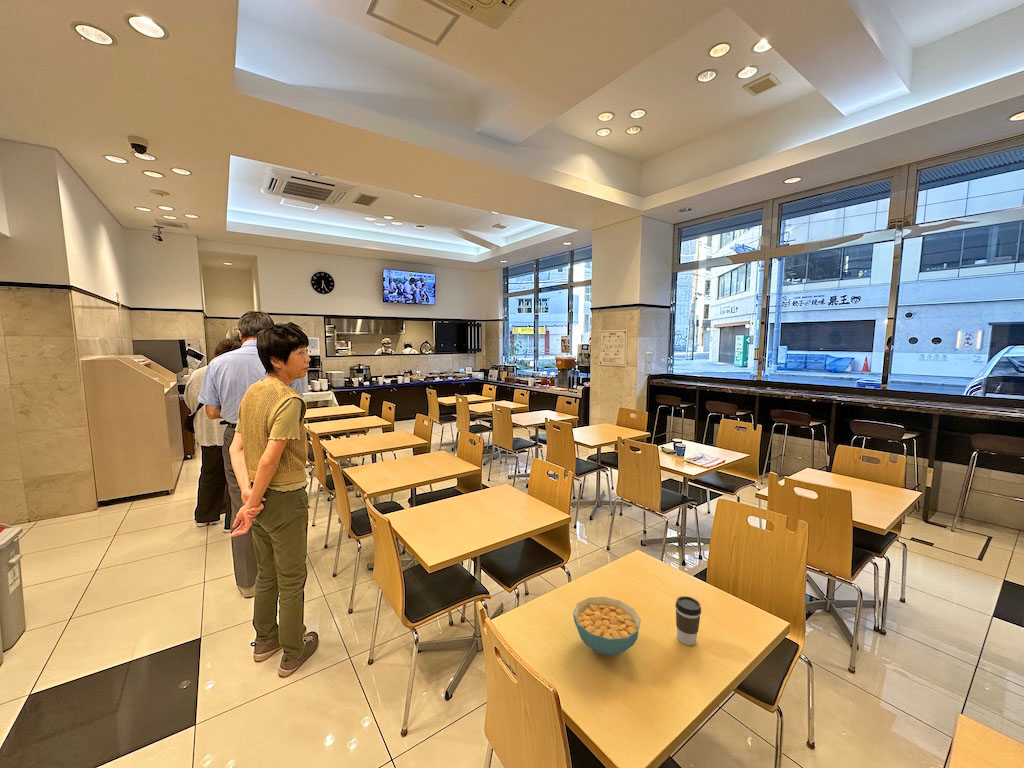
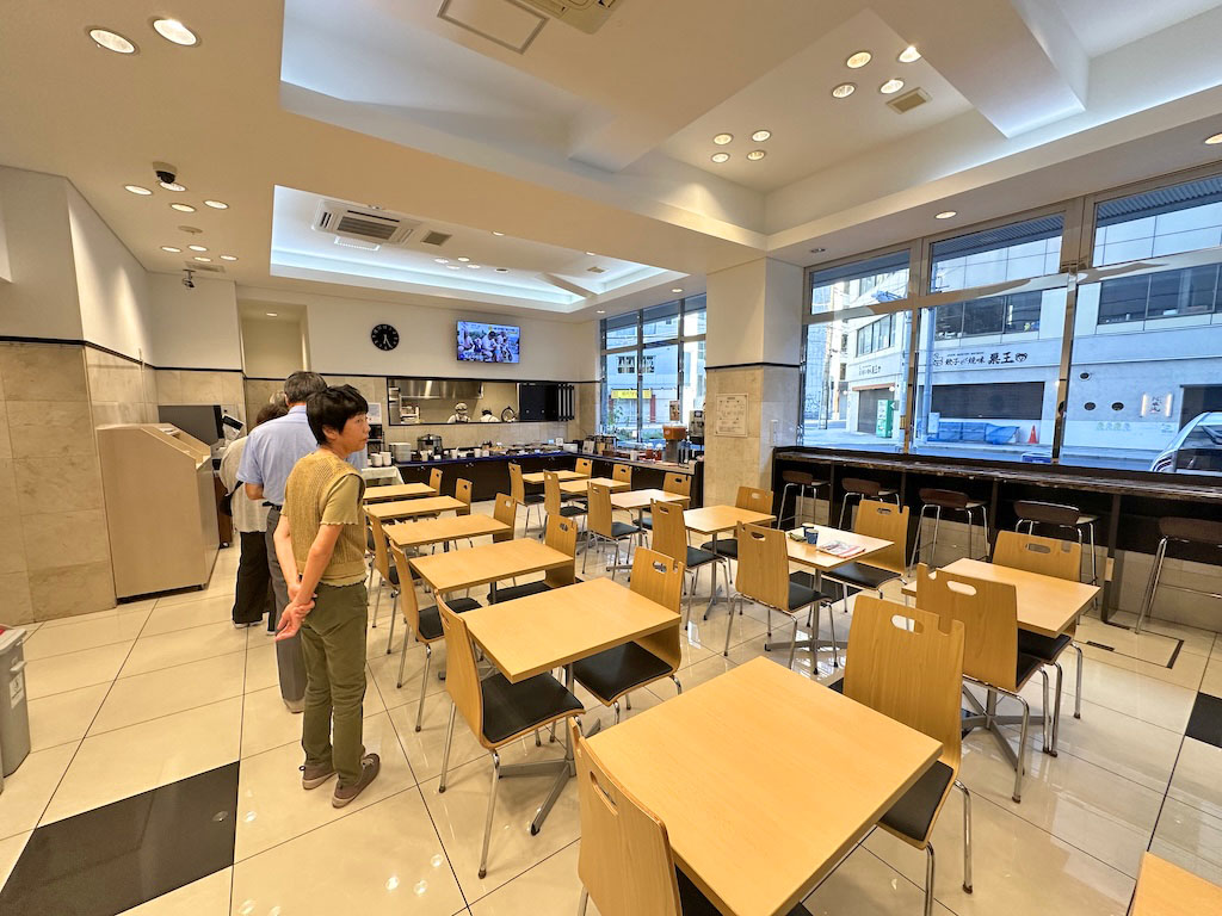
- coffee cup [674,595,702,646]
- cereal bowl [572,596,642,656]
